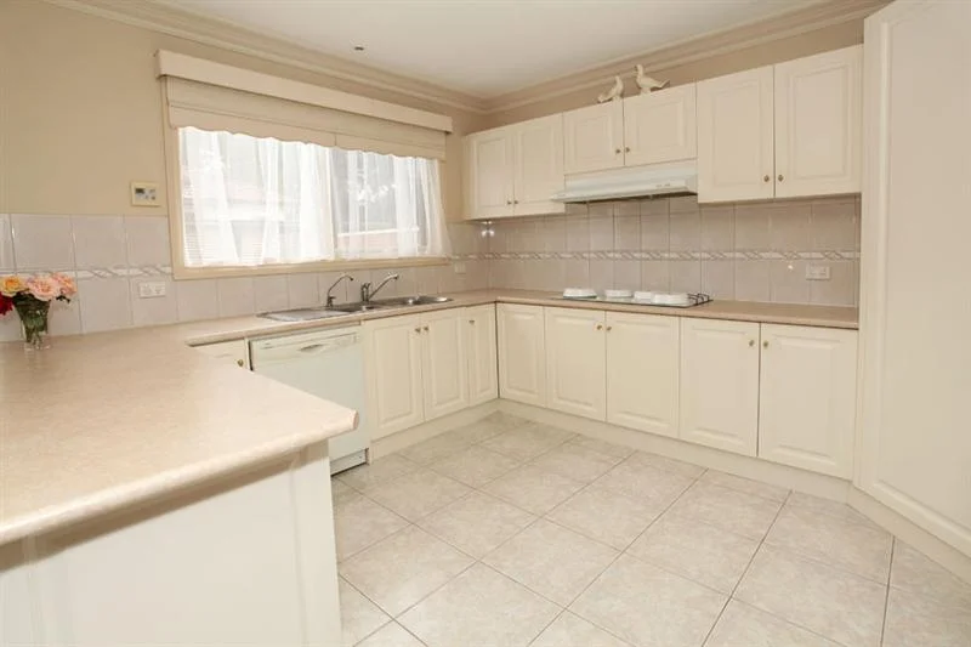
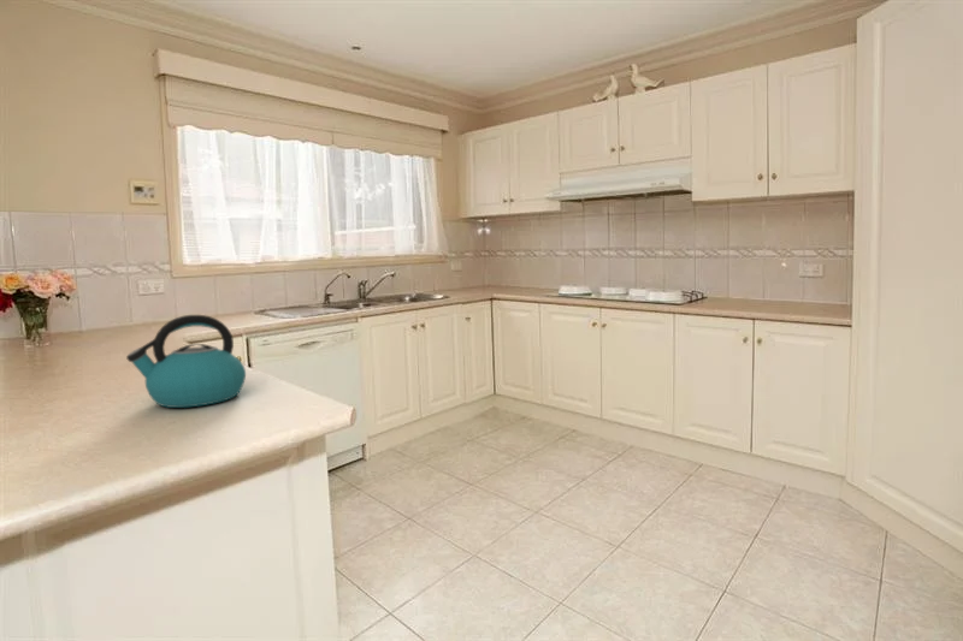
+ kettle [125,314,247,409]
